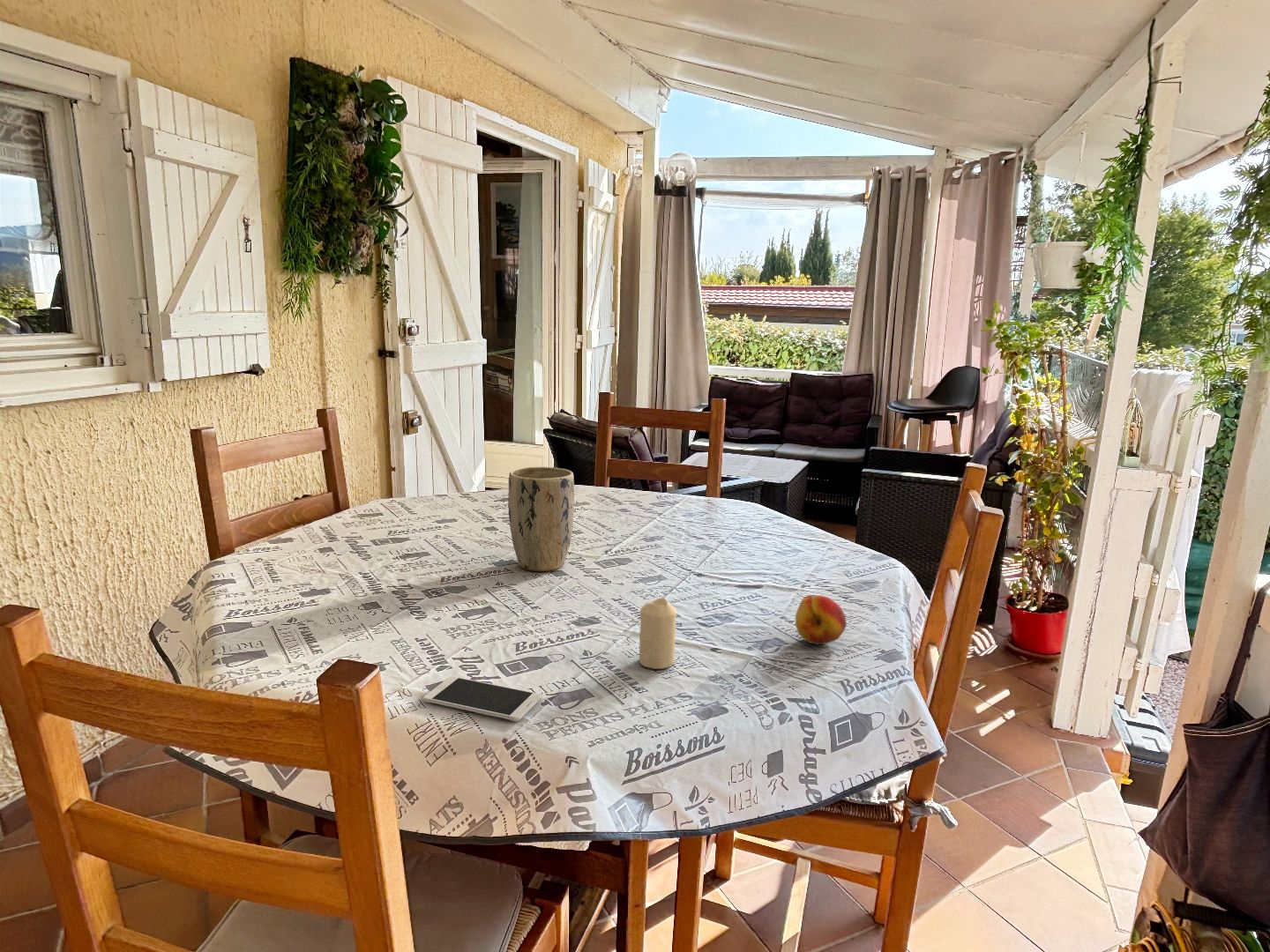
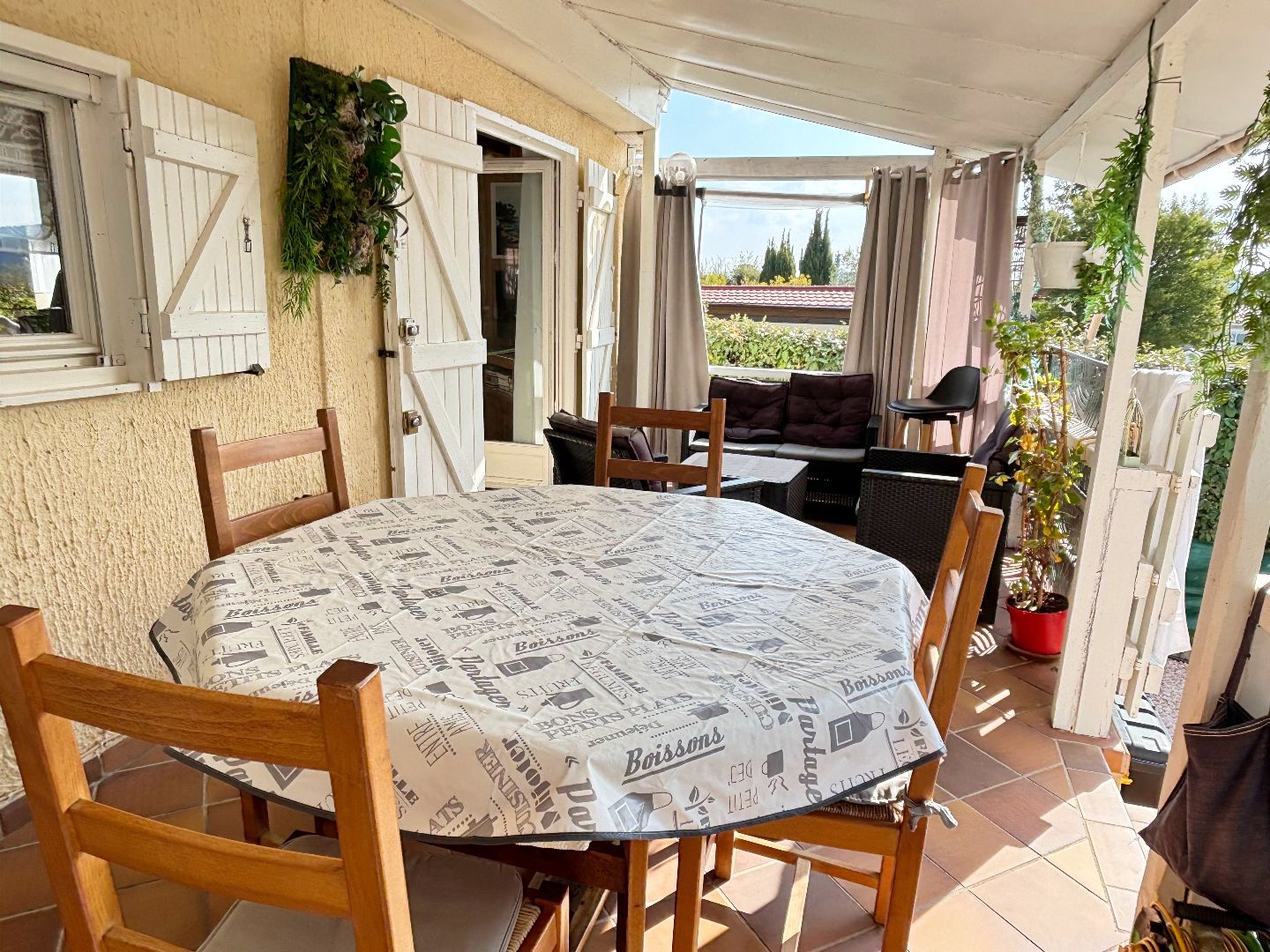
- fruit [795,594,848,645]
- candle [639,598,677,670]
- plant pot [507,466,575,572]
- smartphone [422,675,543,722]
